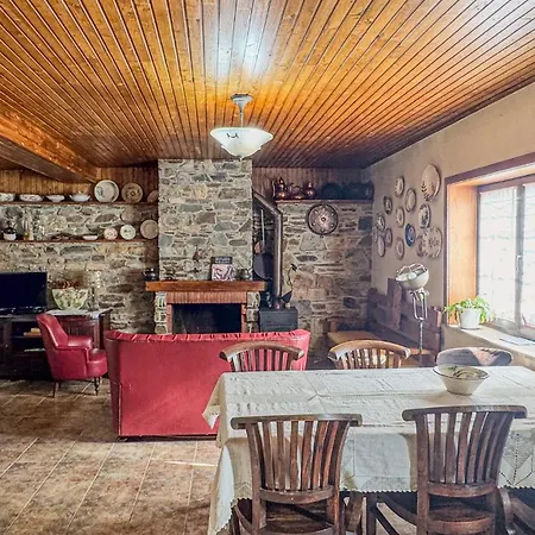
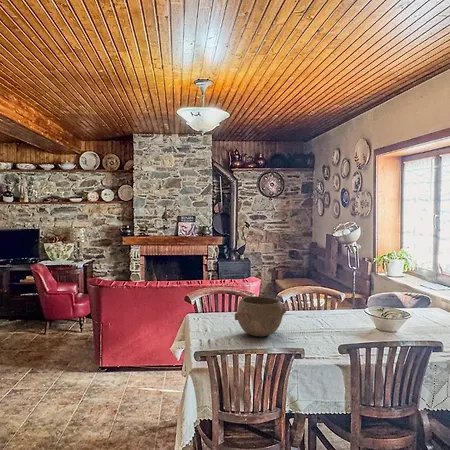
+ bowl [234,295,287,338]
